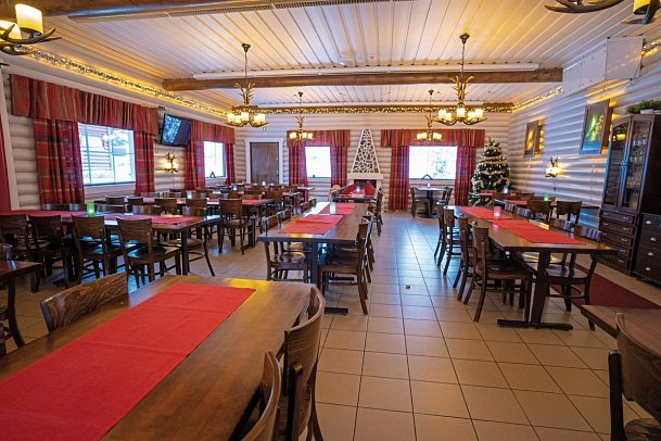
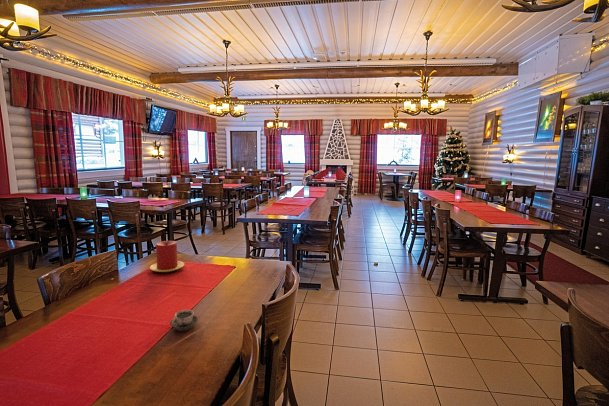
+ cup [169,309,199,332]
+ candle [149,240,185,273]
